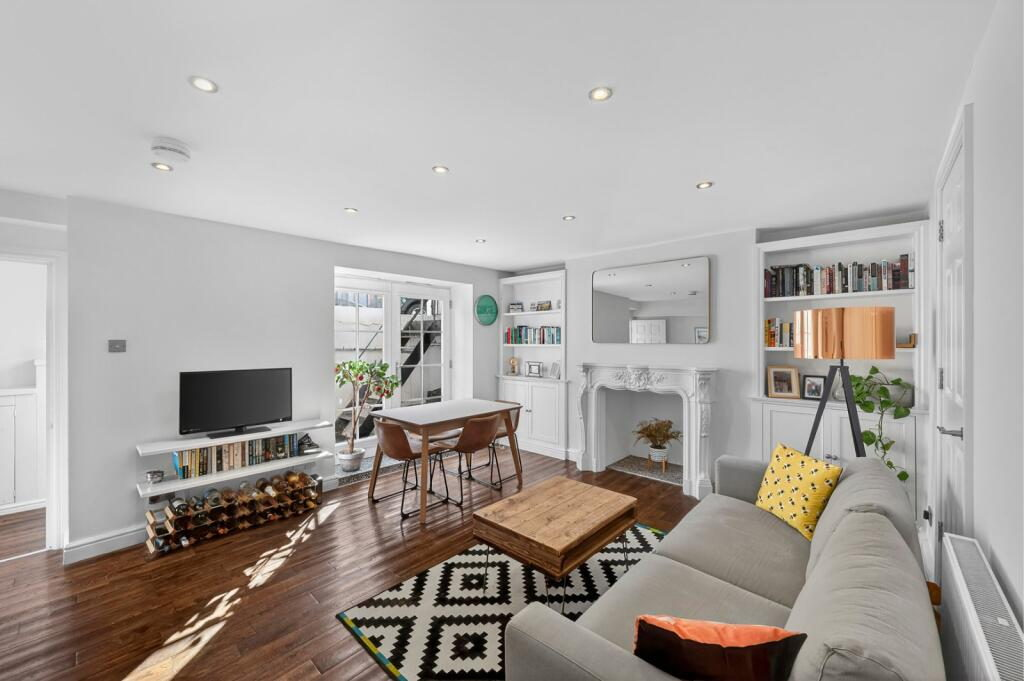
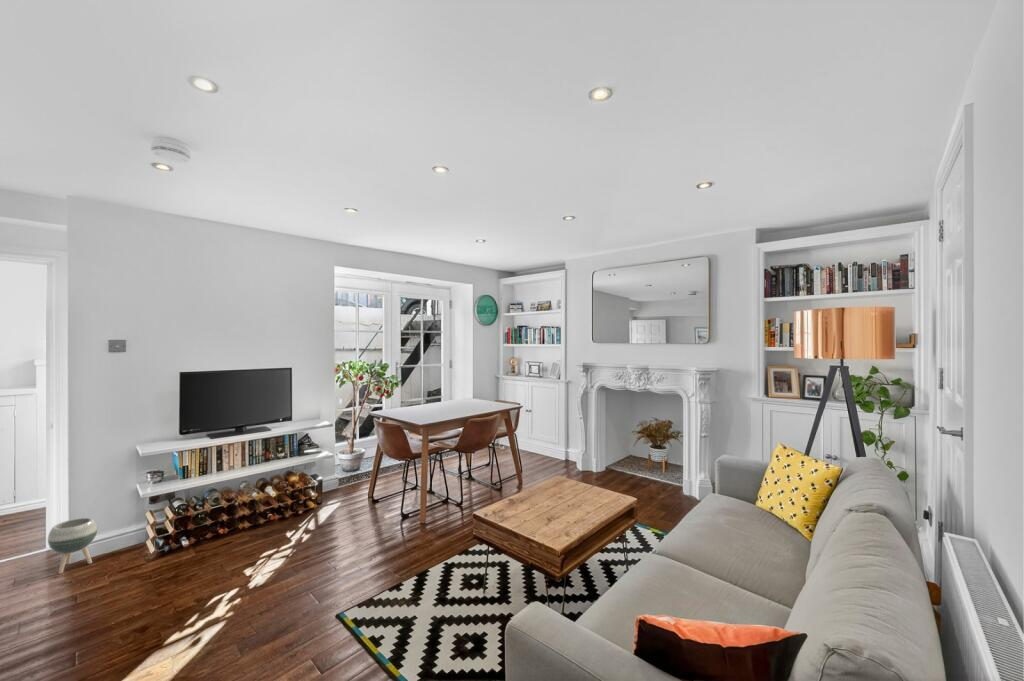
+ planter [47,517,98,575]
